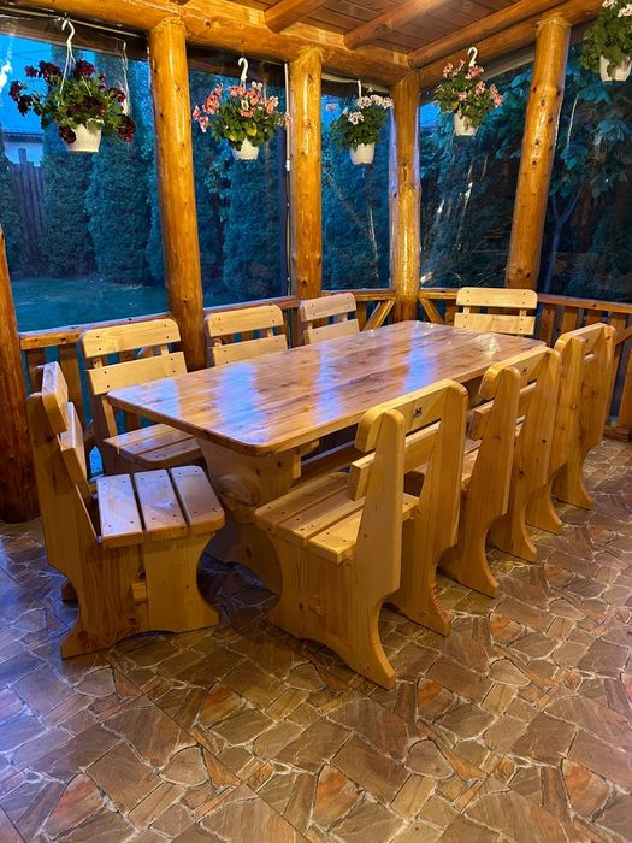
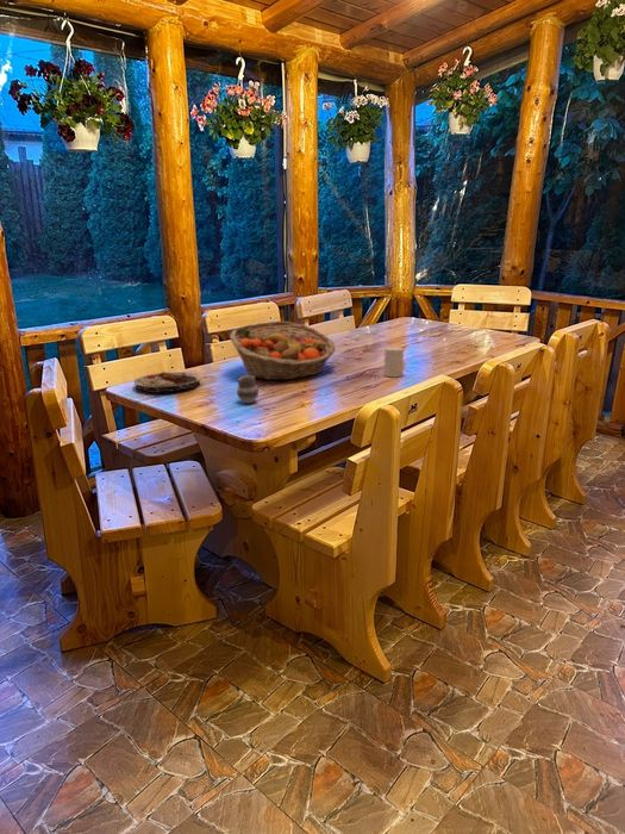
+ fruit basket [229,320,337,381]
+ plate [133,371,202,394]
+ cup [383,346,405,378]
+ cup [236,374,260,404]
